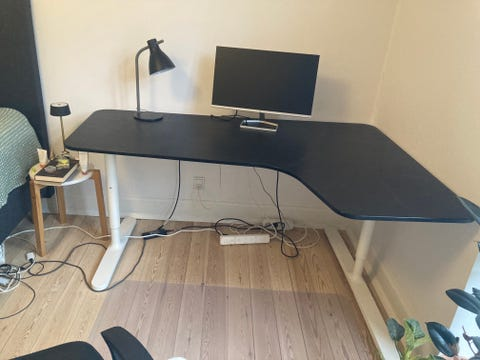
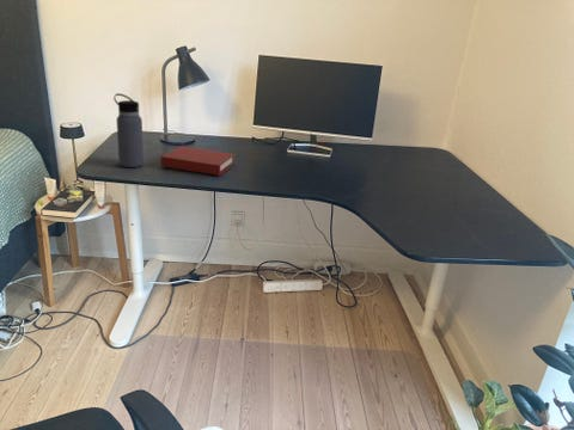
+ water bottle [112,92,145,168]
+ book [160,145,237,177]
